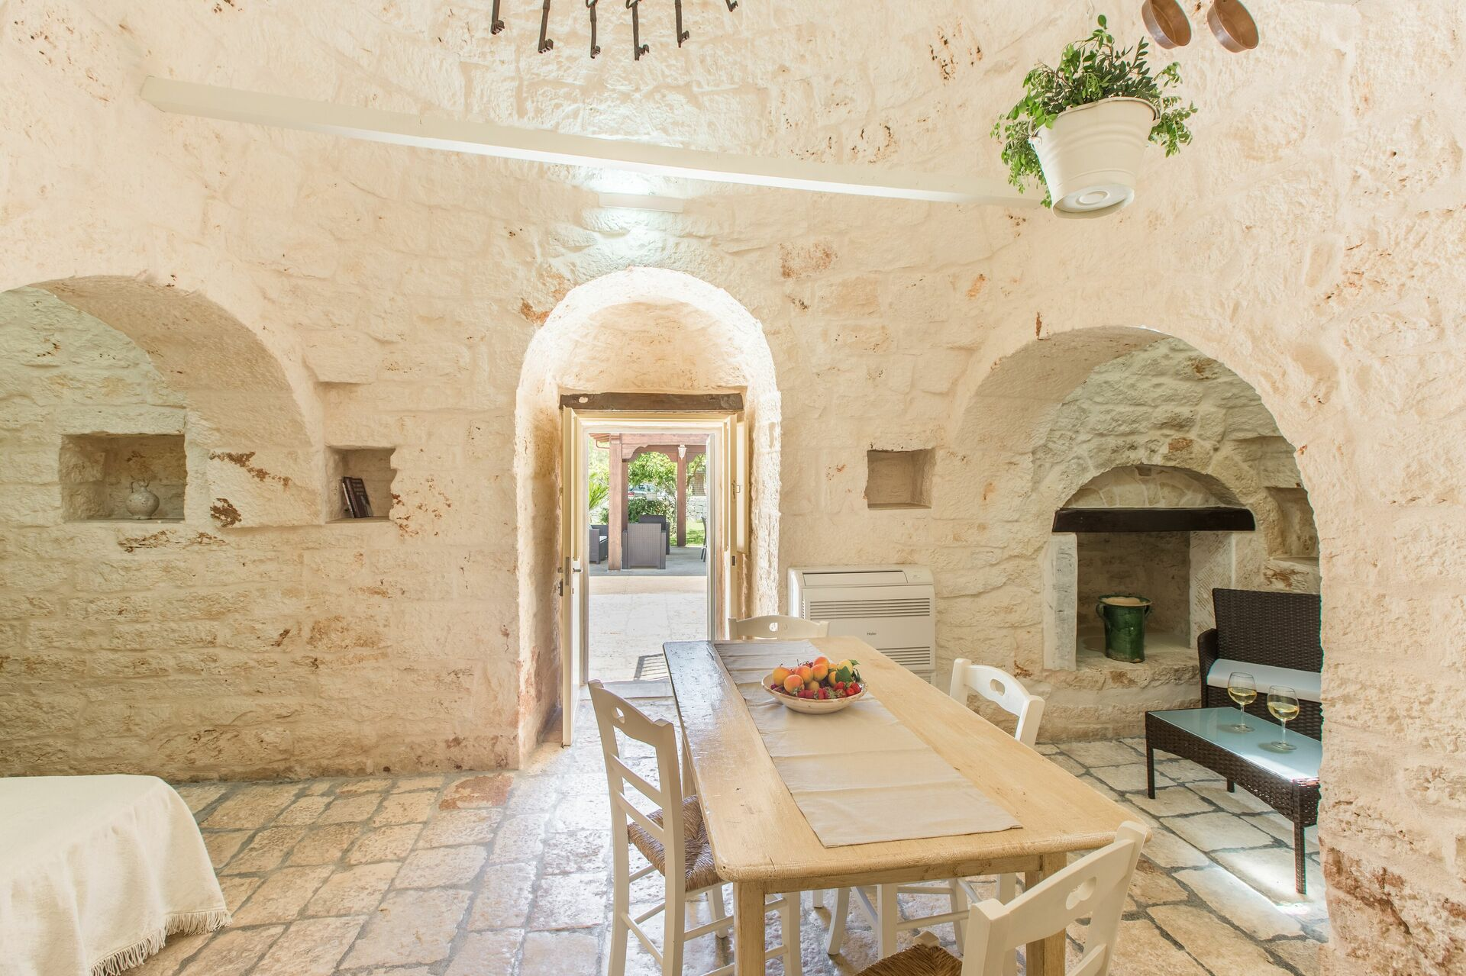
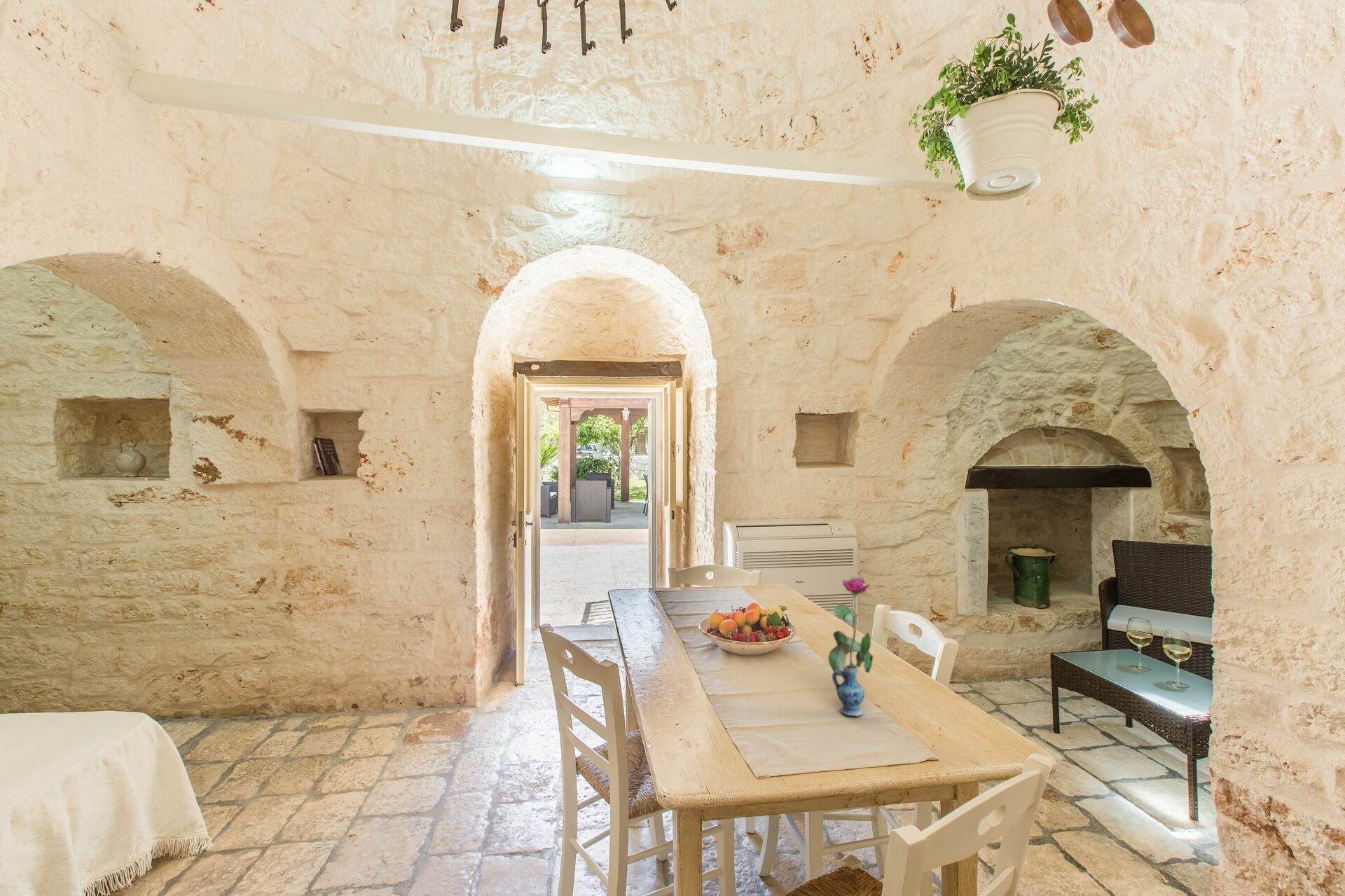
+ vase [827,576,874,717]
